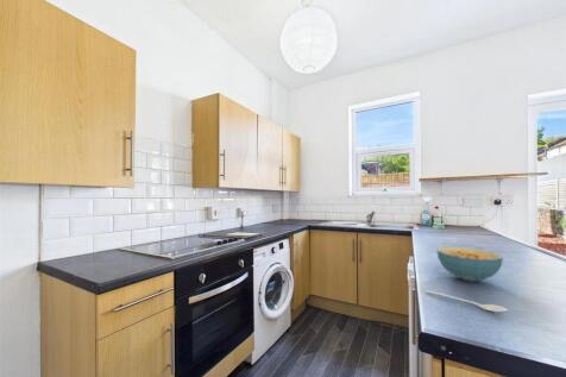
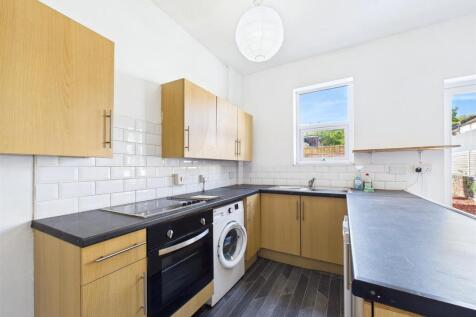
- stirrer [423,289,509,313]
- cereal bowl [436,245,504,283]
